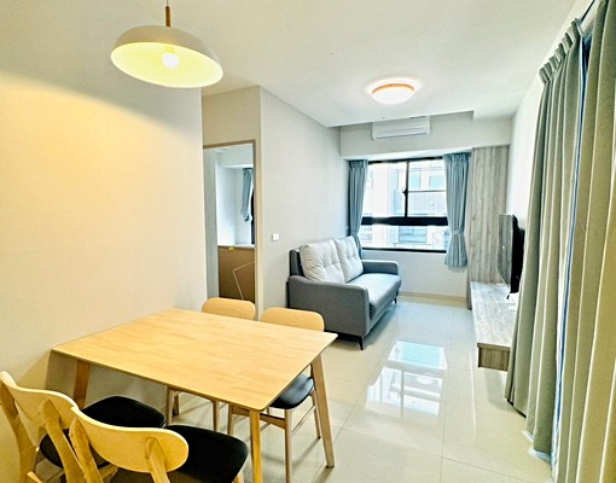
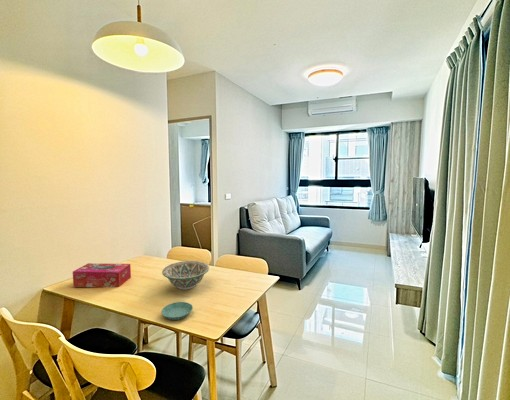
+ tissue box [72,262,132,288]
+ saucer [161,301,194,321]
+ decorative bowl [161,260,210,291]
